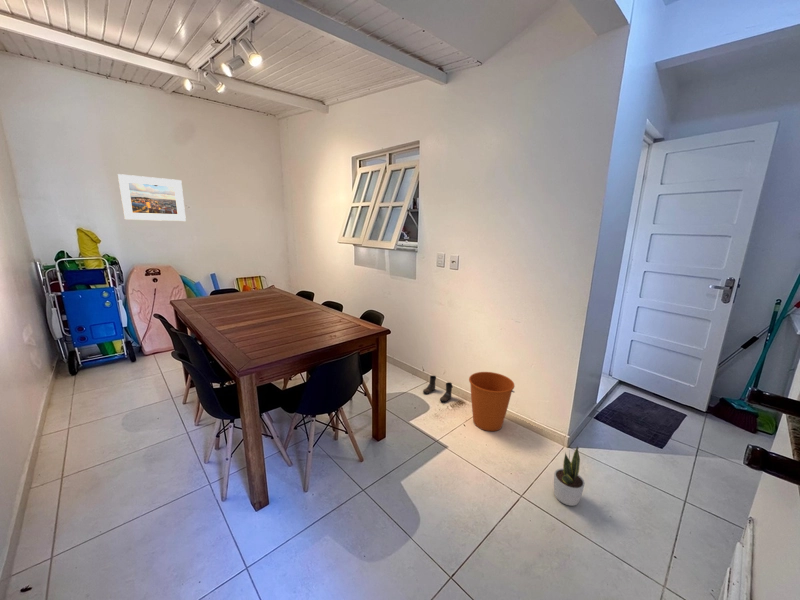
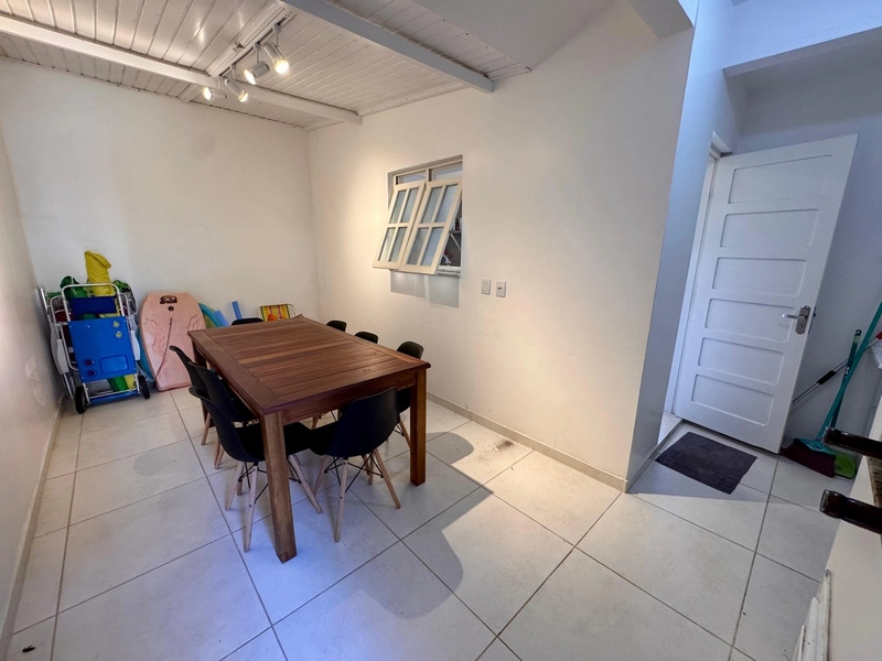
- boots [422,375,454,403]
- potted plant [553,444,586,507]
- bucket [468,371,515,432]
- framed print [117,173,187,222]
